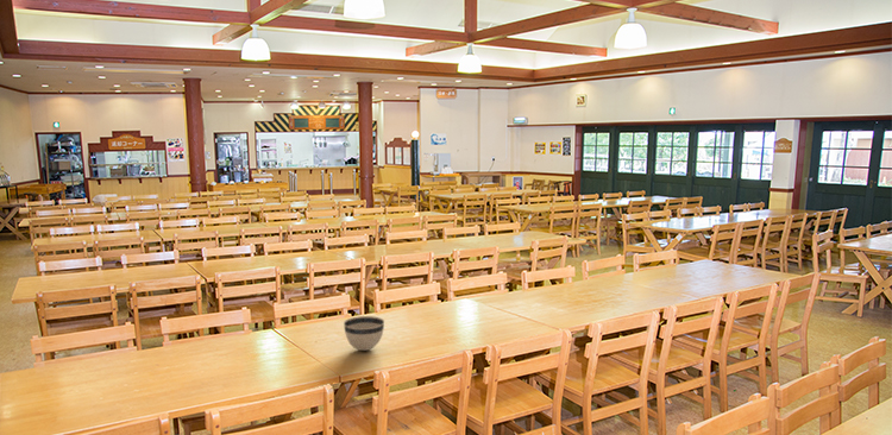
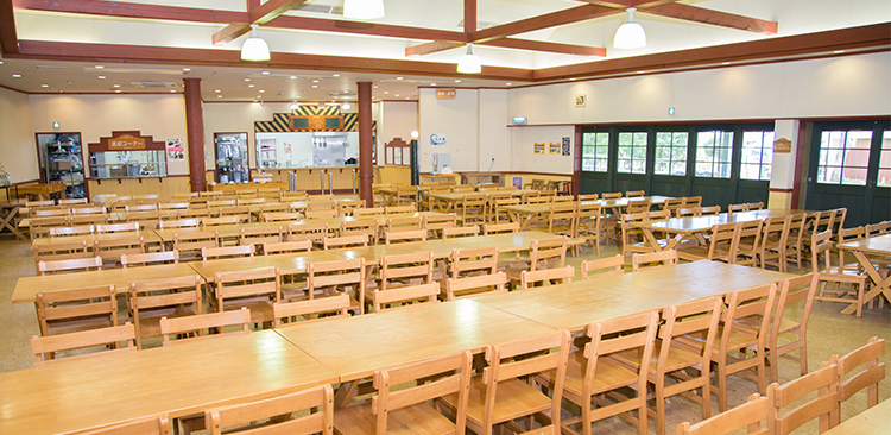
- bowl [343,315,385,352]
